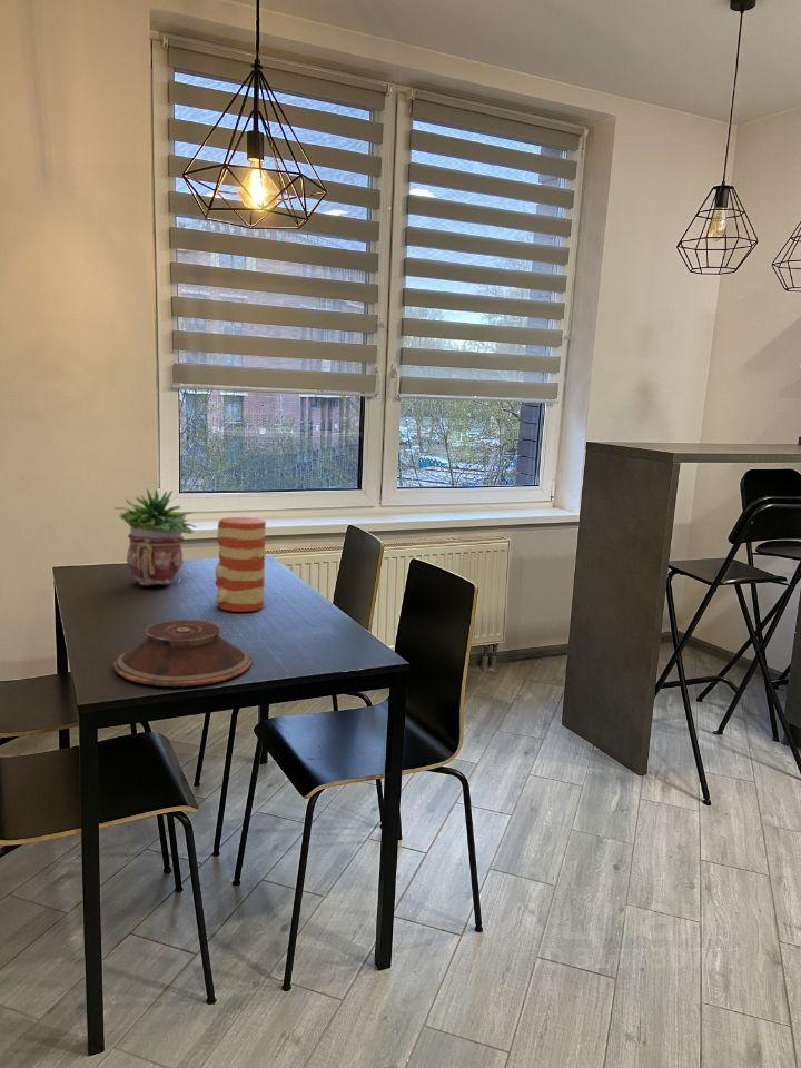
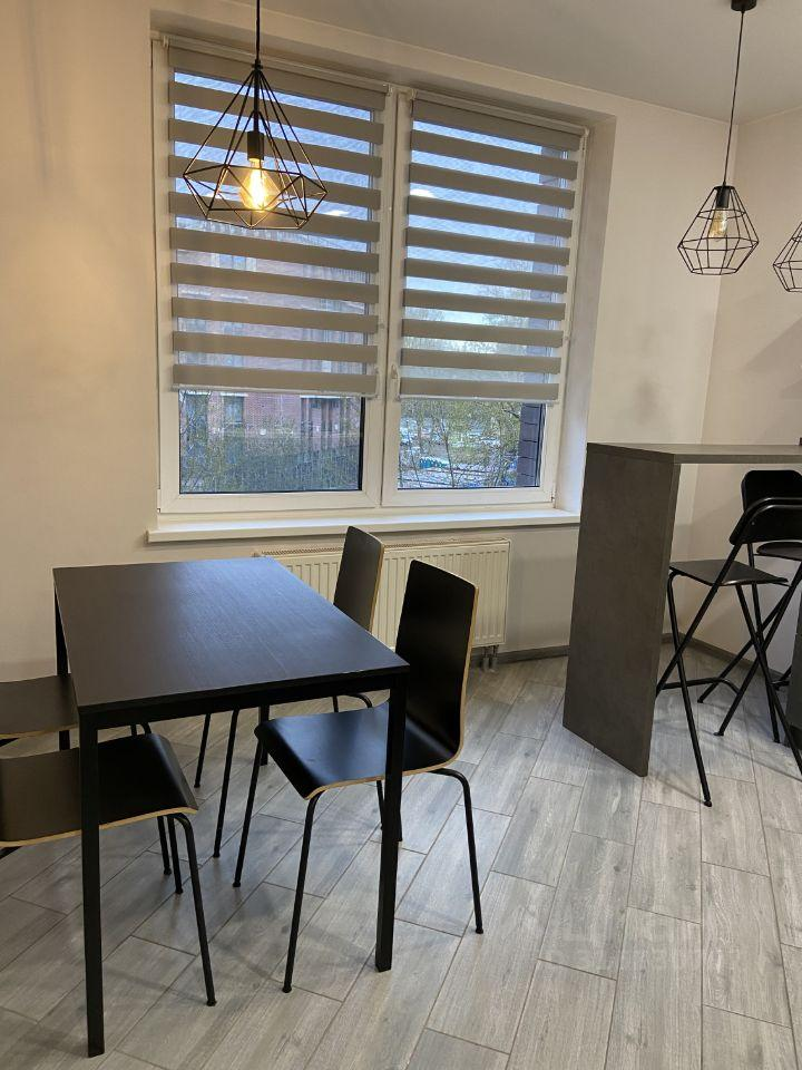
- plate [112,619,253,688]
- potted plant [113,487,198,586]
- vase [214,516,267,613]
